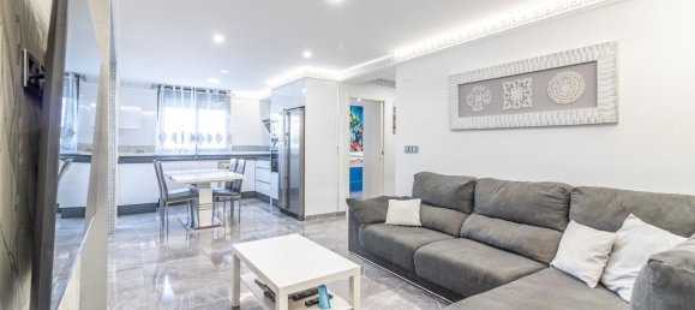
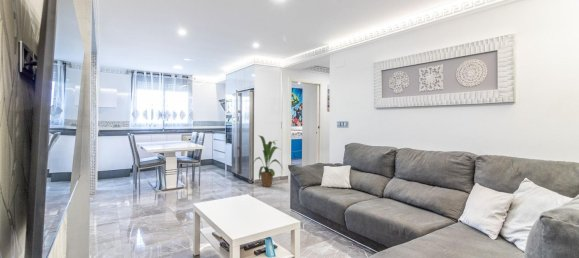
+ house plant [251,135,284,188]
